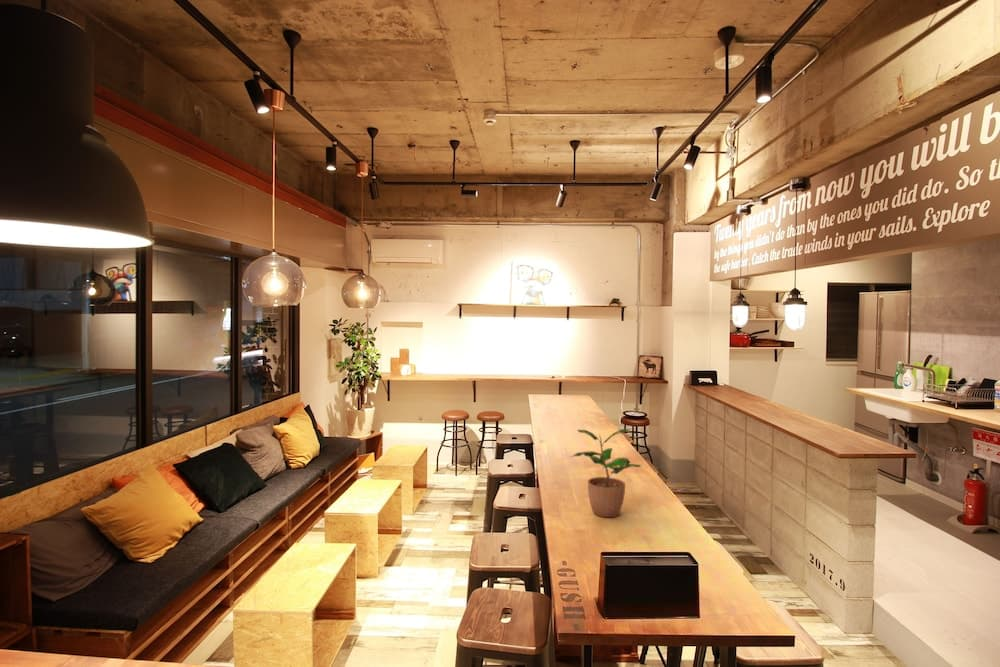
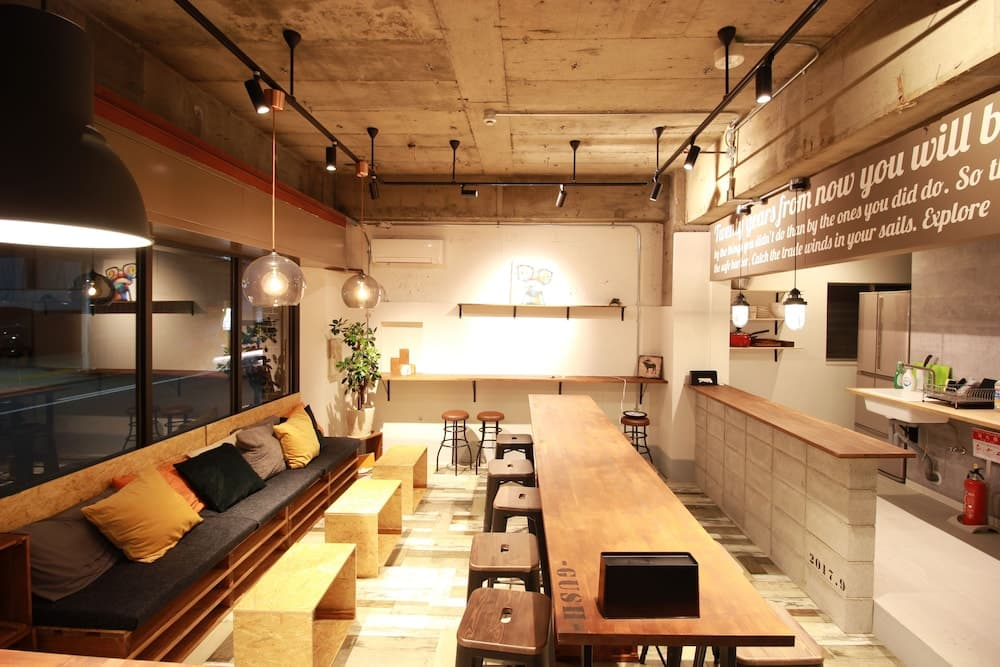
- potted plant [570,428,642,518]
